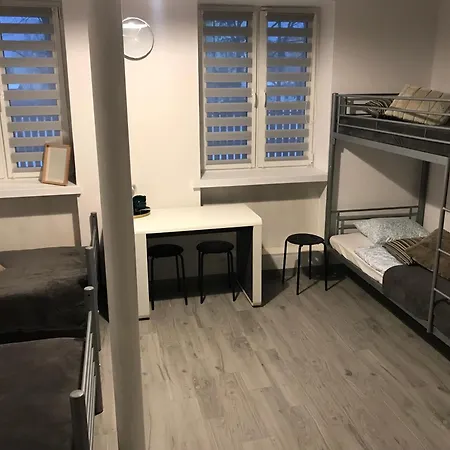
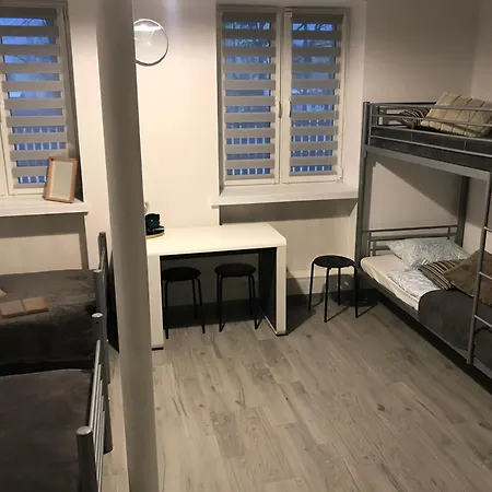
+ book [0,295,51,319]
